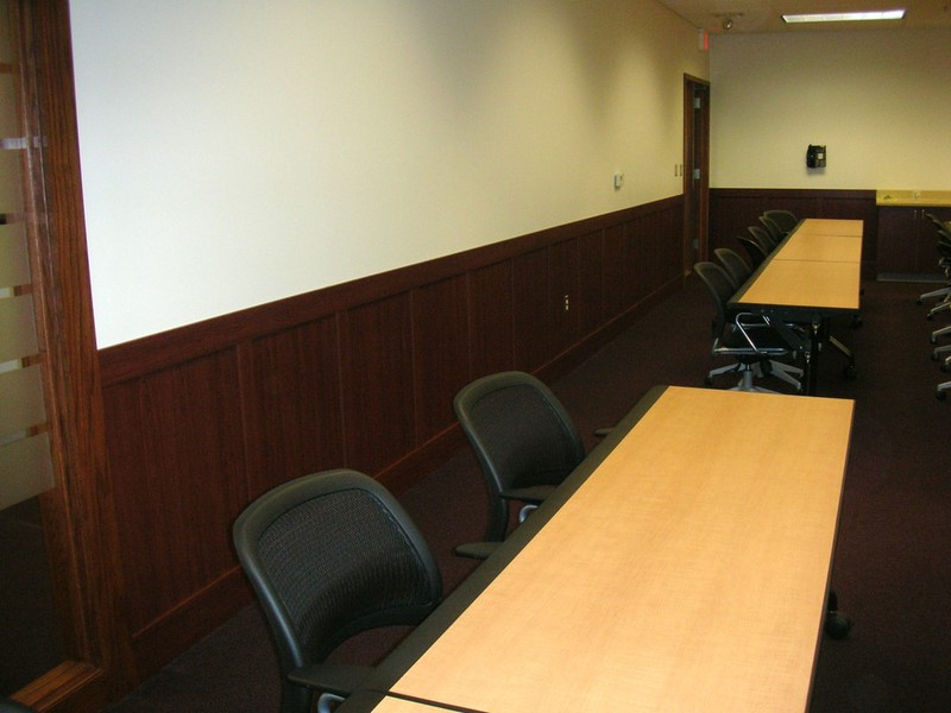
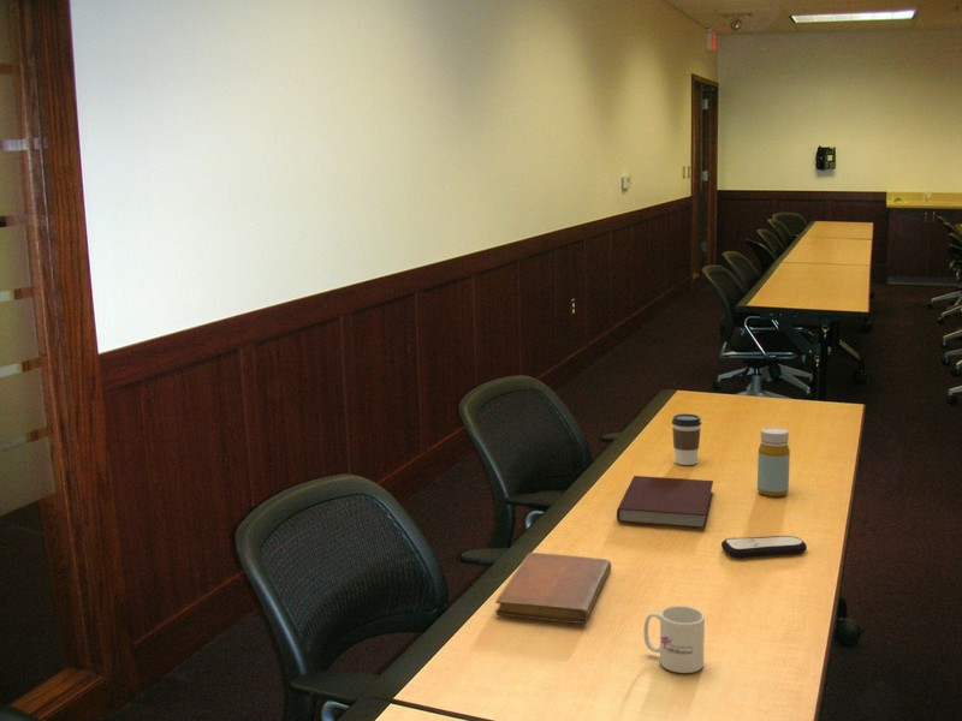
+ notebook [494,552,612,625]
+ bottle [756,427,791,497]
+ notebook [616,475,714,530]
+ mug [642,604,706,674]
+ coffee cup [671,412,702,466]
+ remote control [720,535,808,560]
